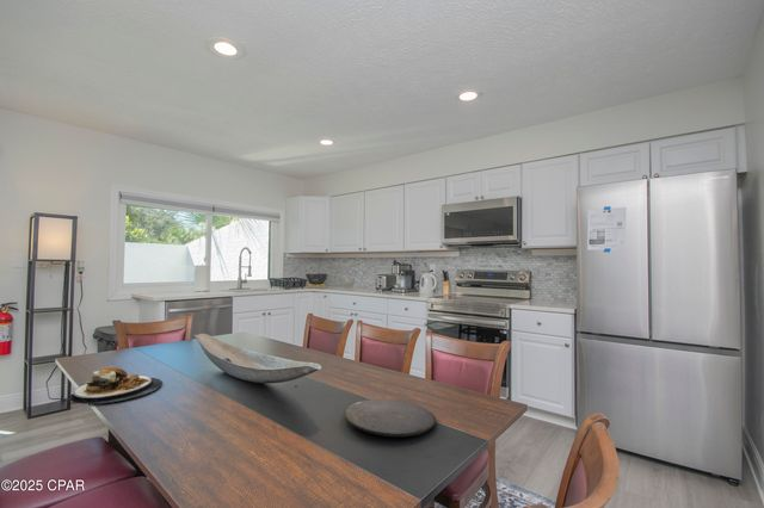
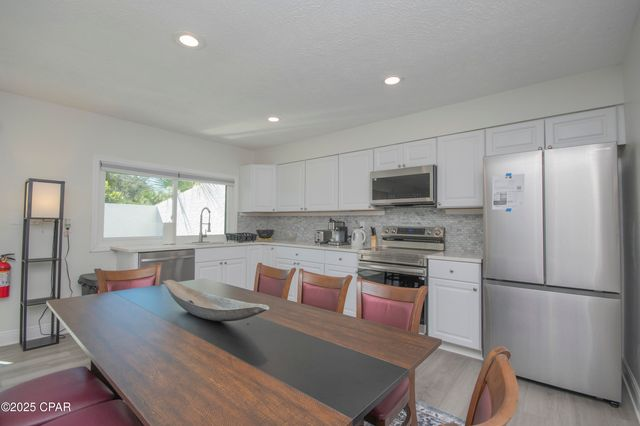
- plate [343,398,437,438]
- plate [68,366,164,405]
